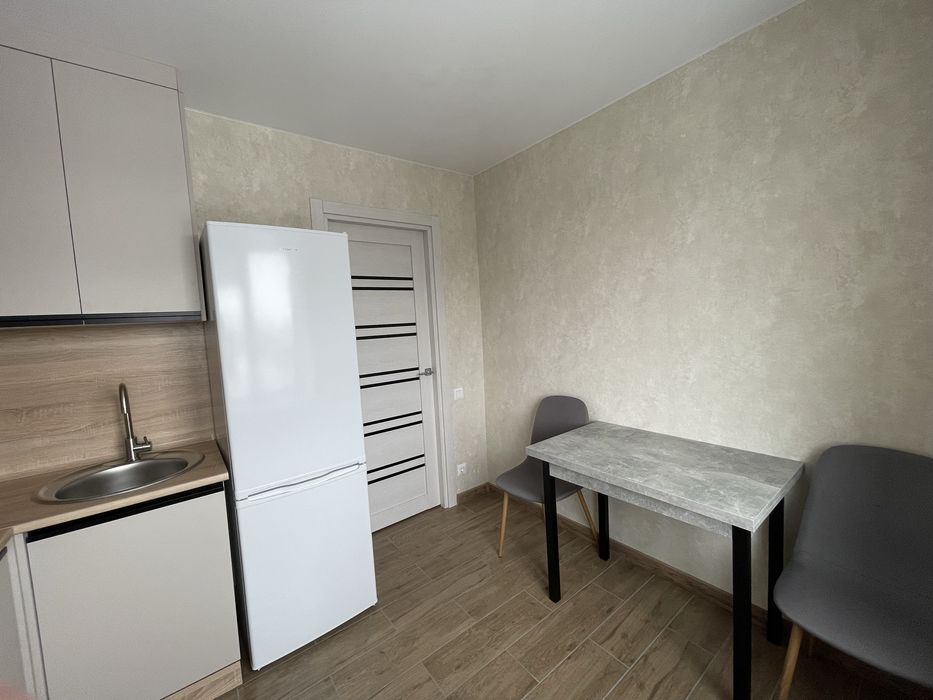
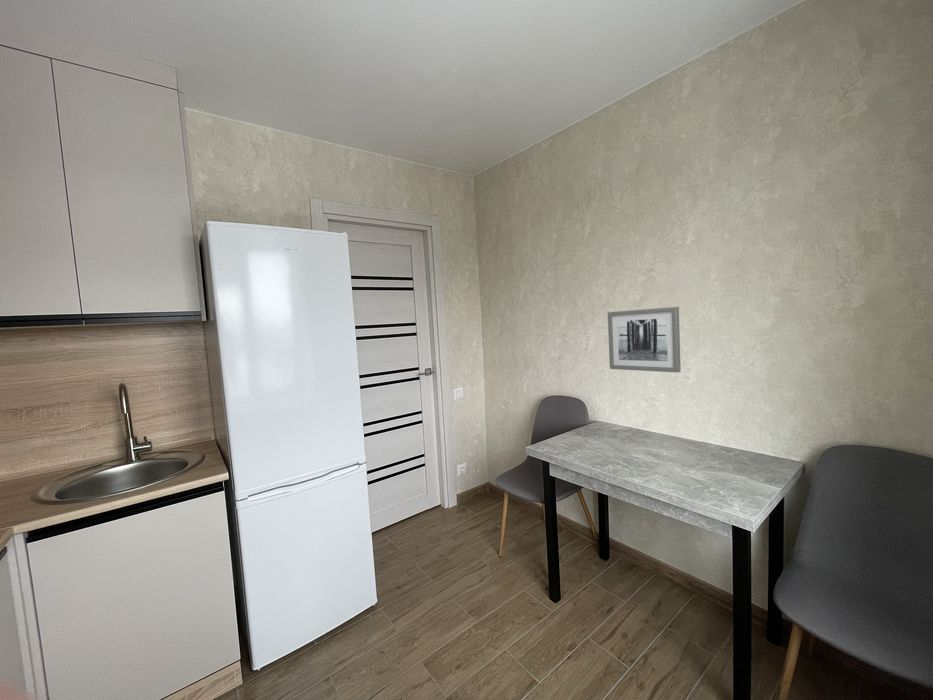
+ wall art [607,306,682,373]
